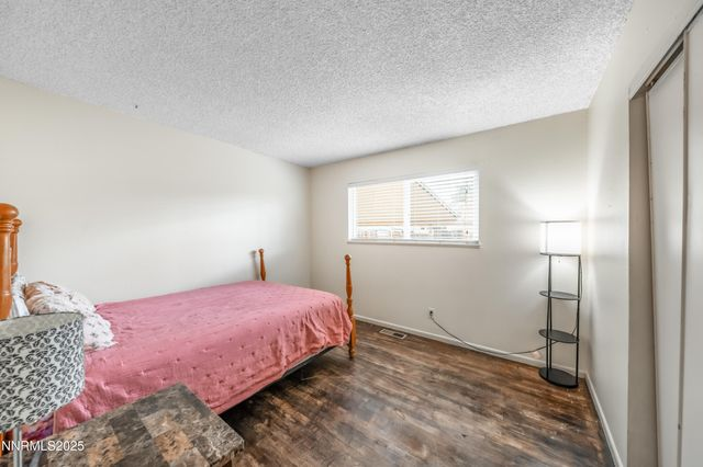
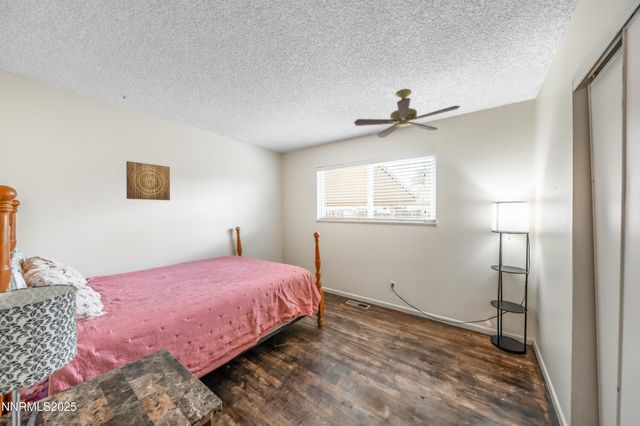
+ wall art [125,160,171,201]
+ ceiling fan [353,88,461,139]
